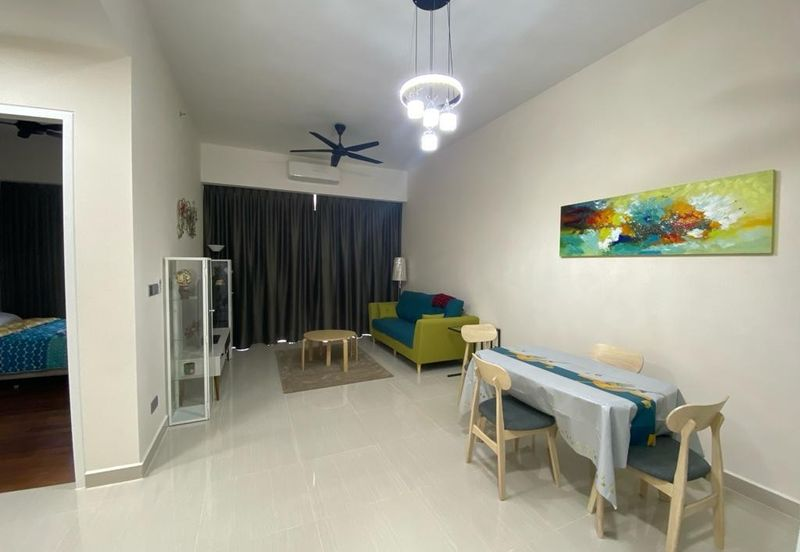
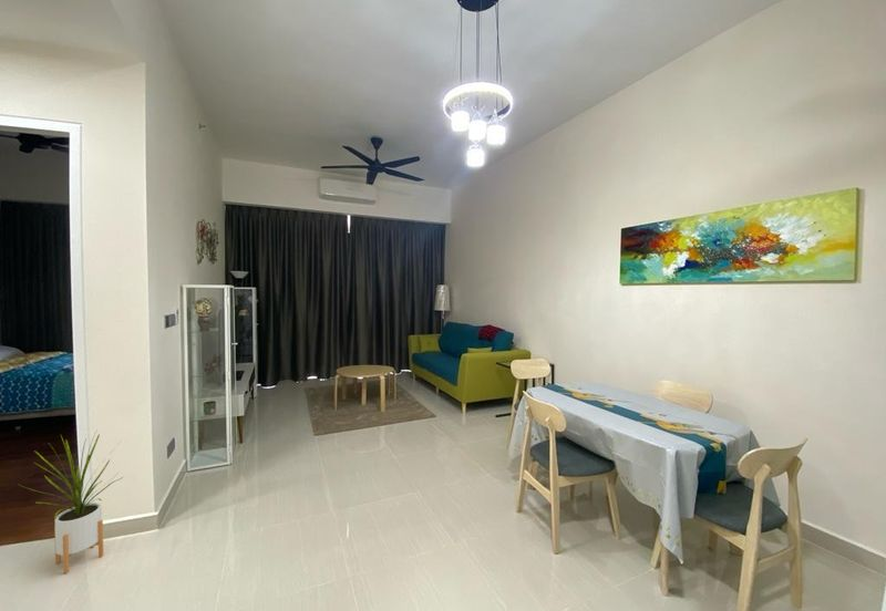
+ house plant [19,431,124,574]
